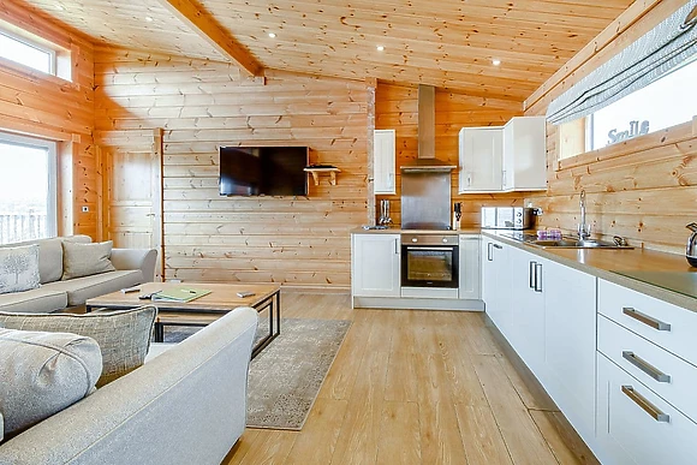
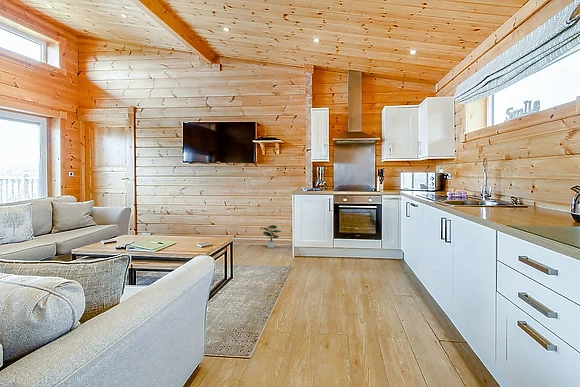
+ potted plant [261,224,283,249]
